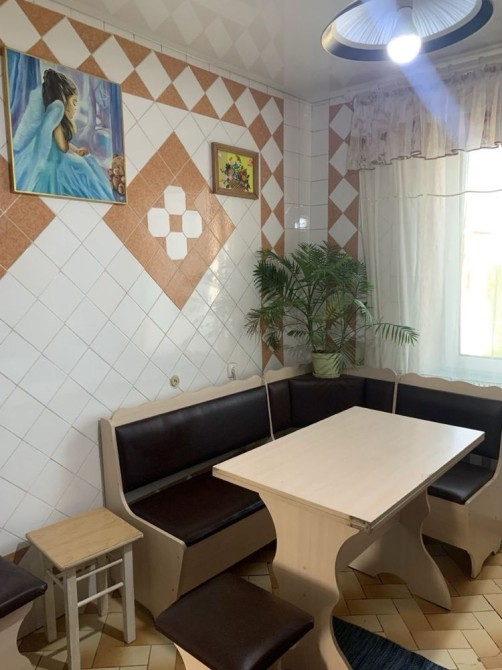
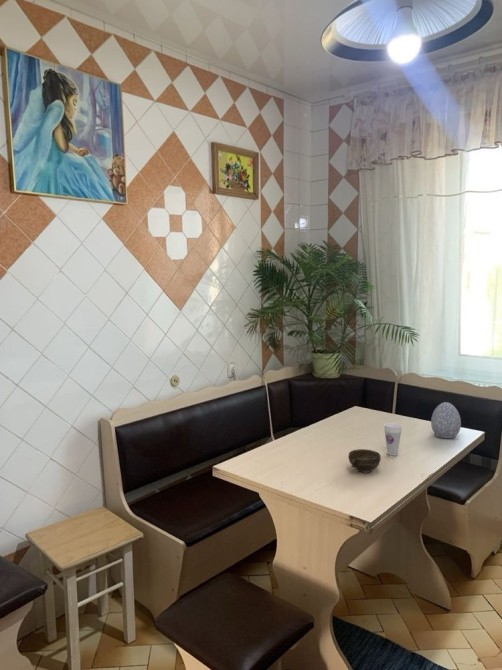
+ cup [347,448,382,474]
+ decorative egg [430,401,462,439]
+ cup [383,422,403,457]
